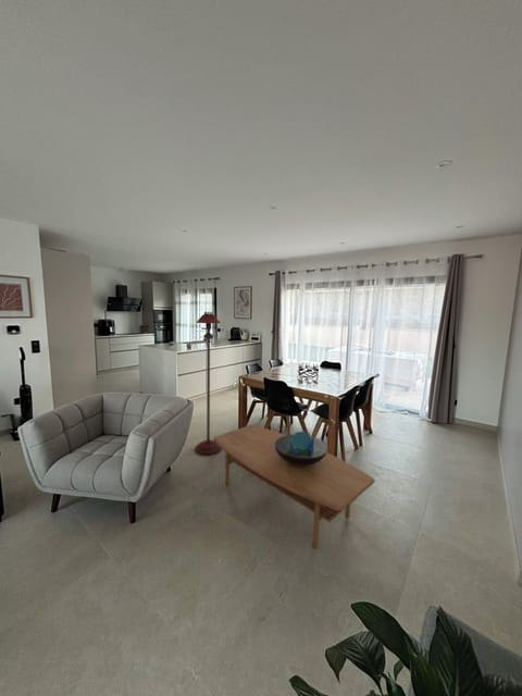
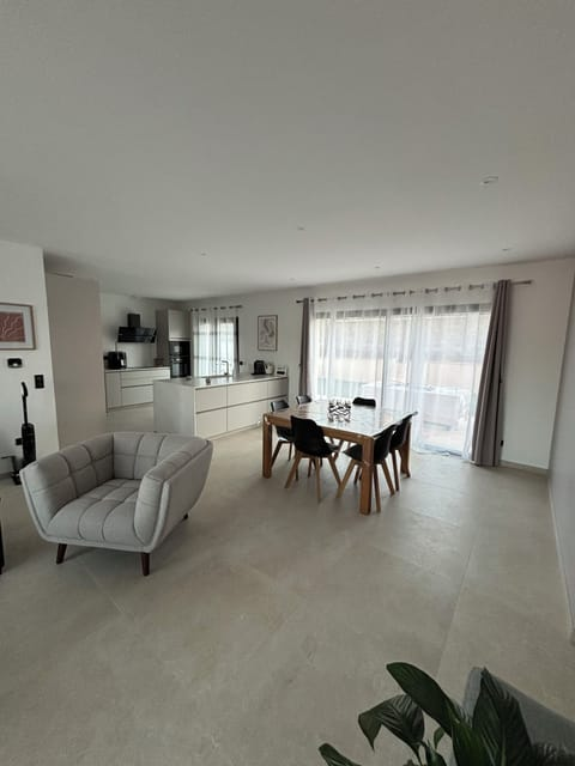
- decorative bowl [275,431,328,465]
- floor lamp [194,311,222,457]
- coffee table [212,424,376,549]
